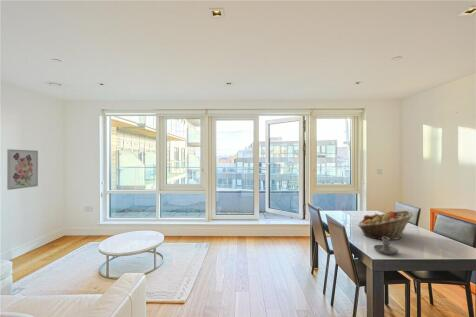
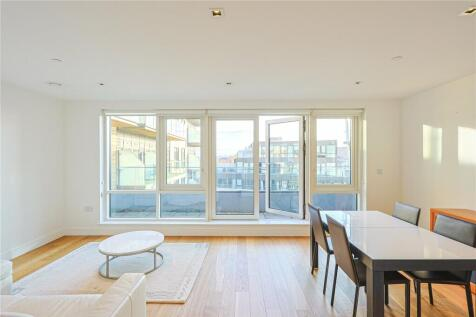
- fruit basket [357,210,414,241]
- wall art [6,148,39,191]
- candle holder [373,237,399,255]
